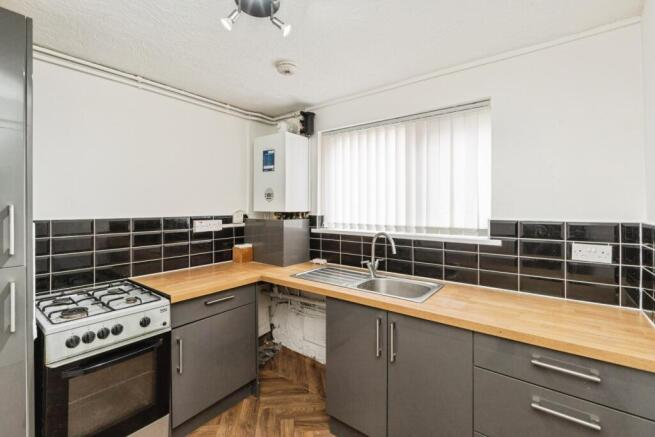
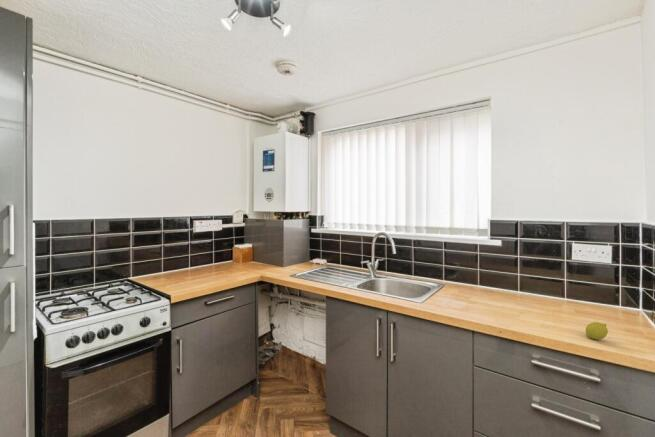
+ fruit [584,321,609,340]
